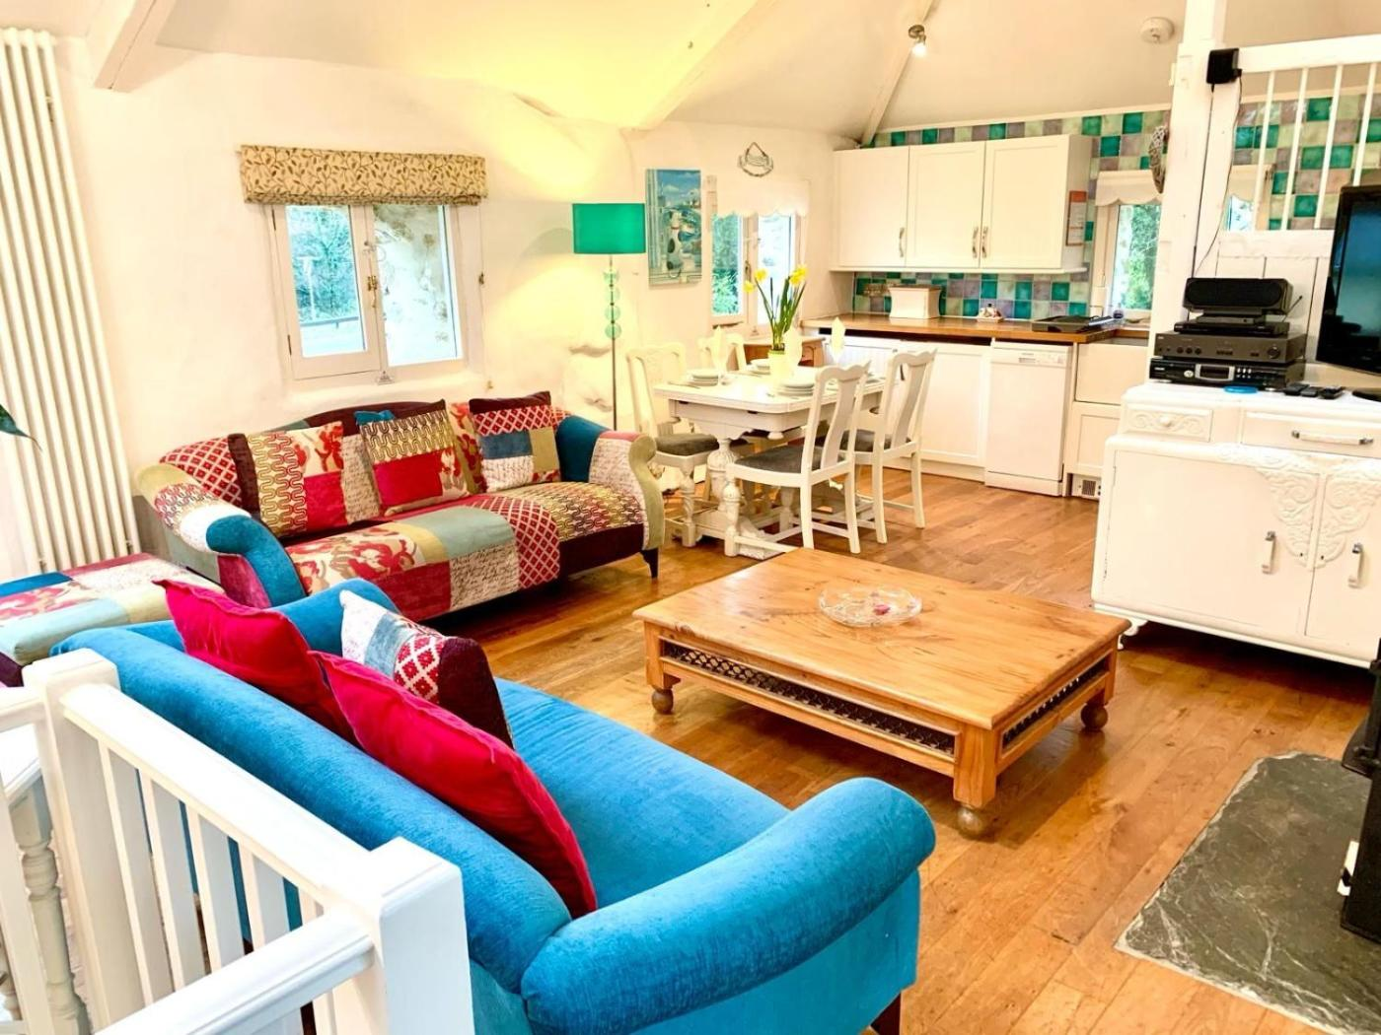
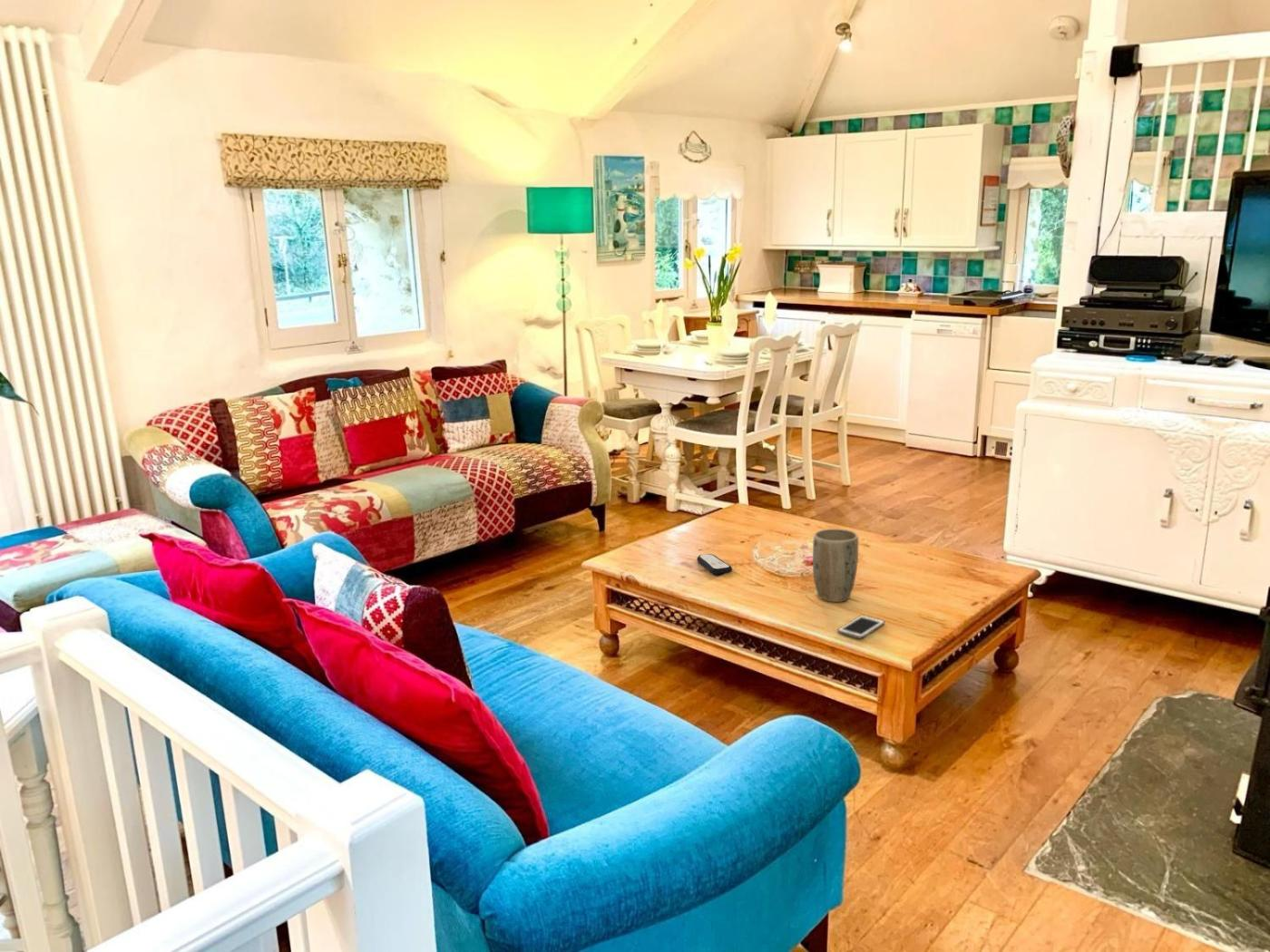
+ remote control [697,553,733,575]
+ cell phone [836,614,885,640]
+ plant pot [812,528,859,603]
